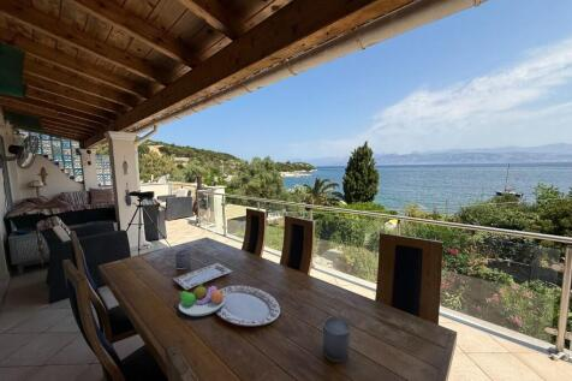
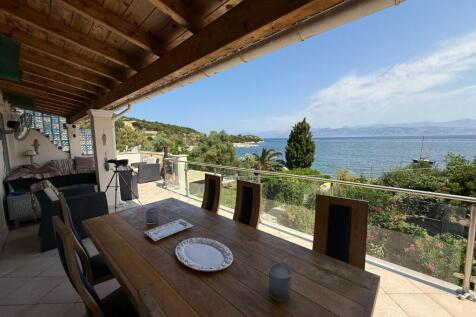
- fruit bowl [178,282,226,317]
